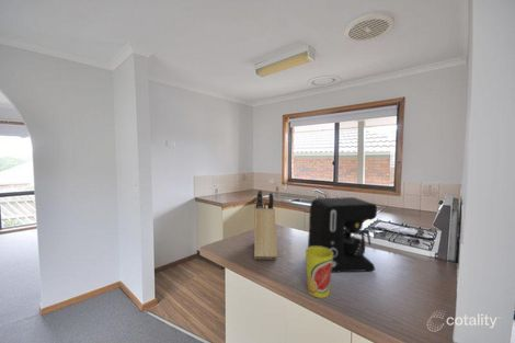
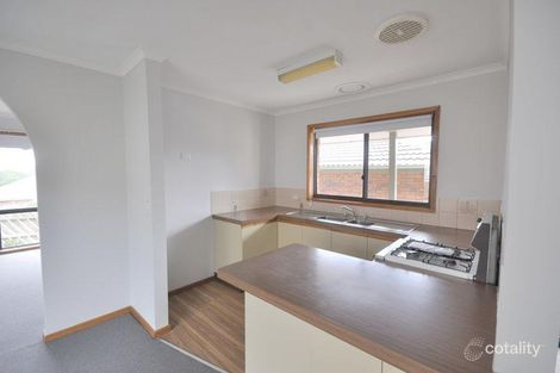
- knife block [253,188,278,261]
- coffee maker [307,196,378,273]
- cup [305,247,333,299]
